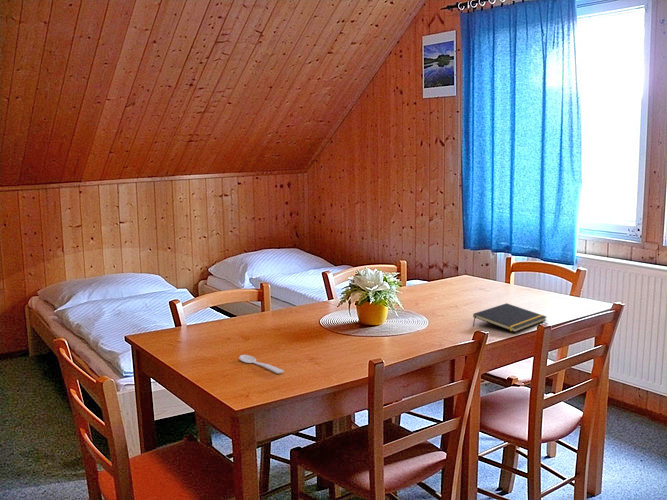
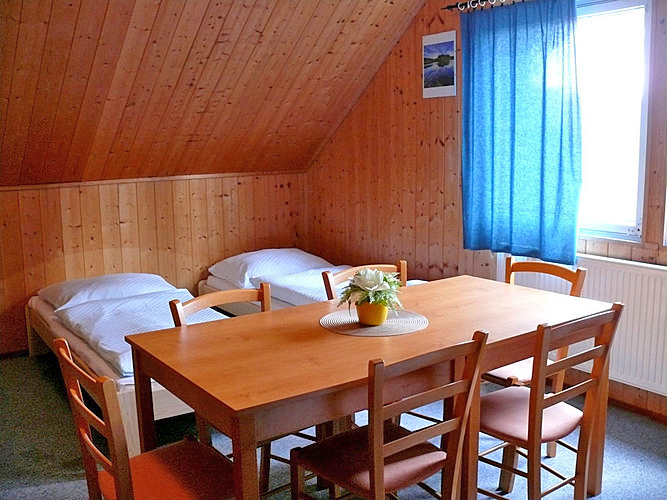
- notepad [472,302,547,333]
- spoon [238,354,285,374]
